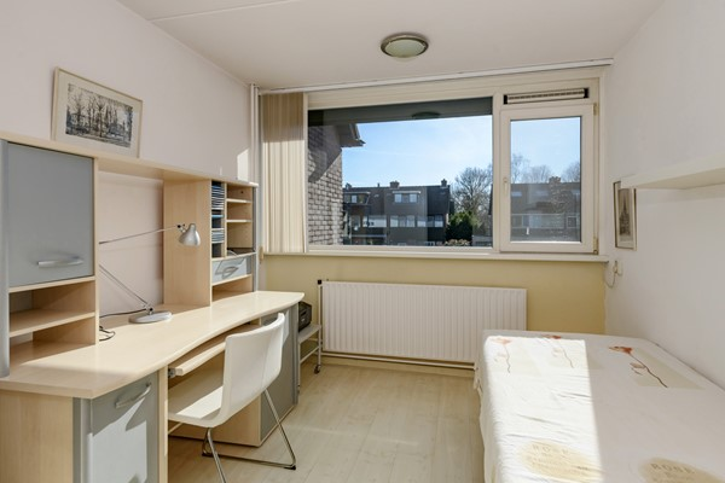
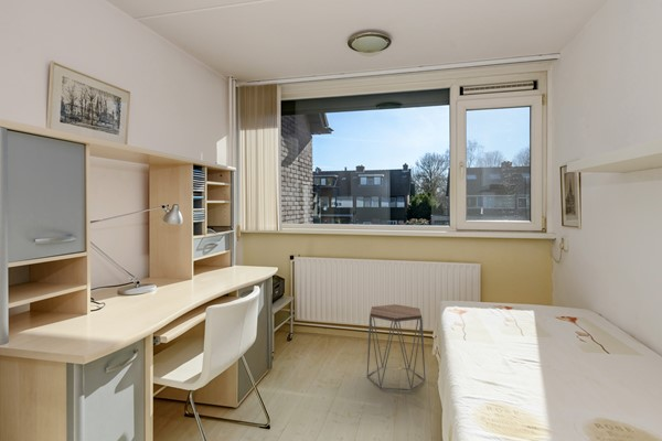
+ side table [366,303,427,391]
